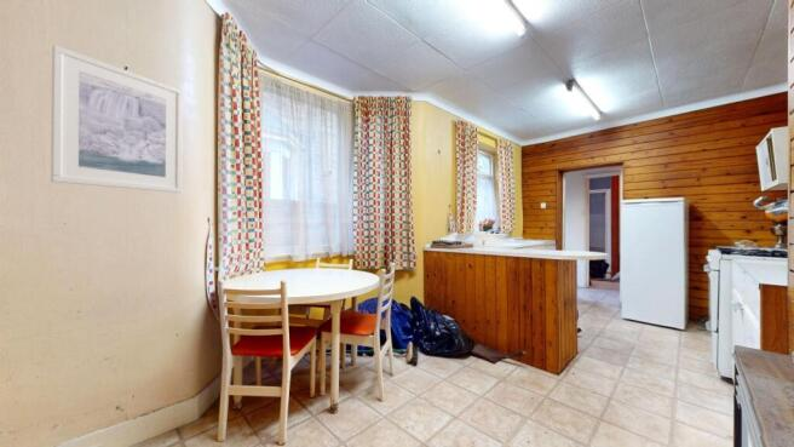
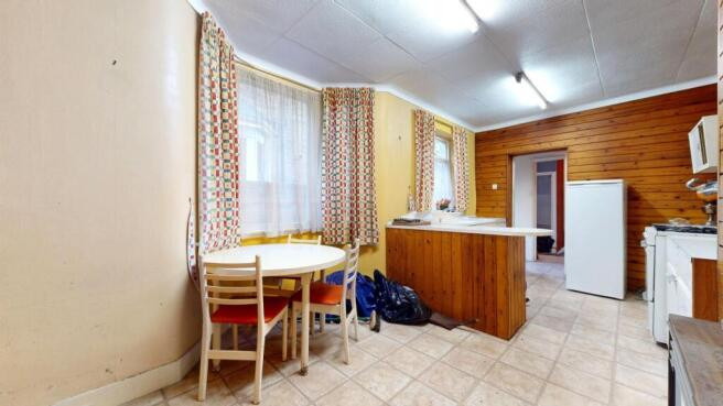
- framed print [50,44,184,194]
